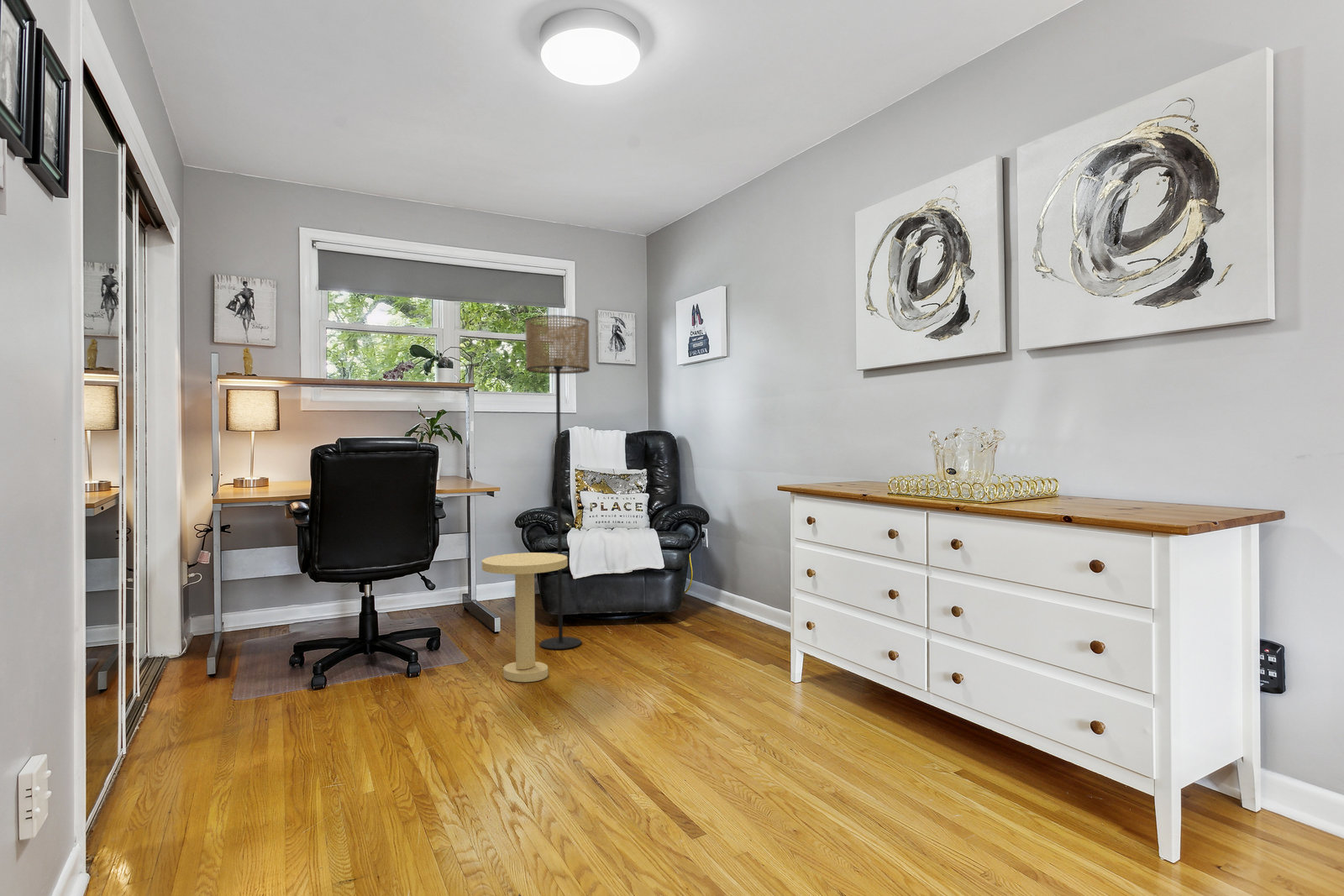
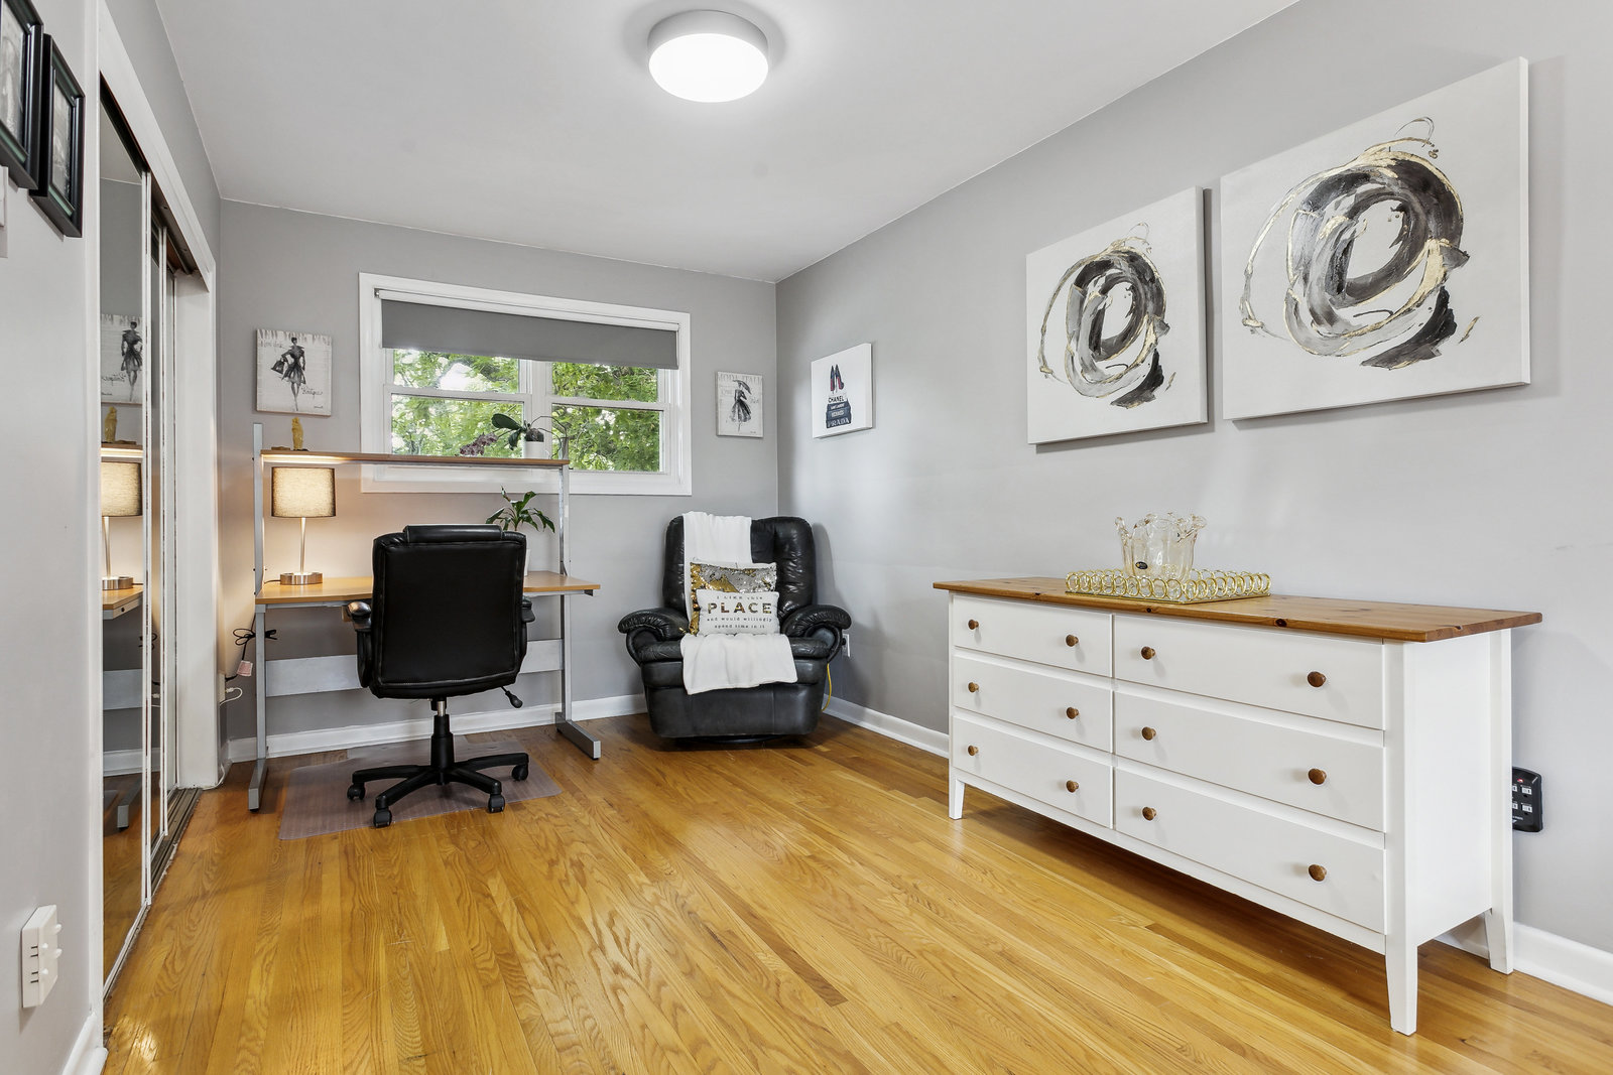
- side table [481,552,569,683]
- floor lamp [524,314,591,650]
